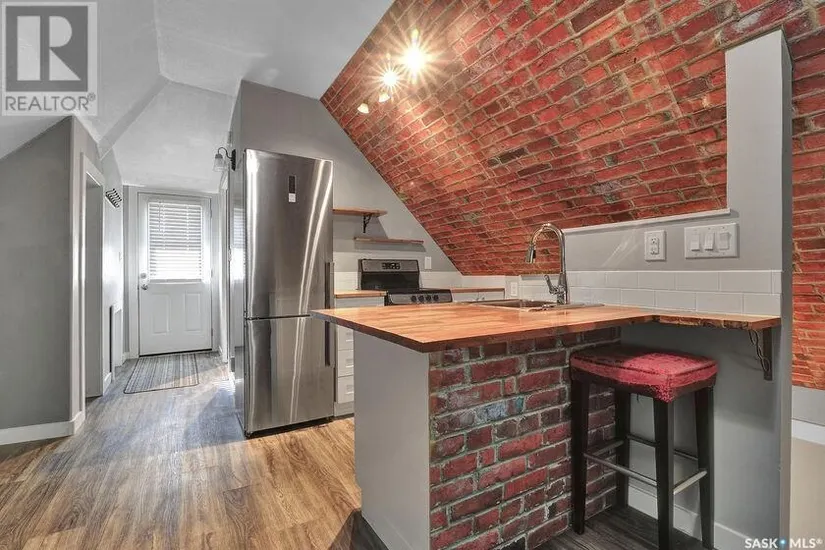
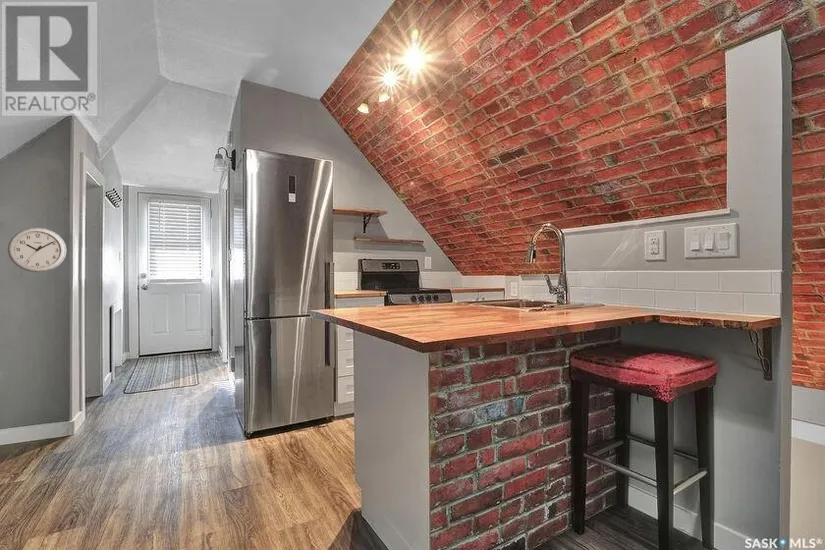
+ wall clock [7,227,67,273]
